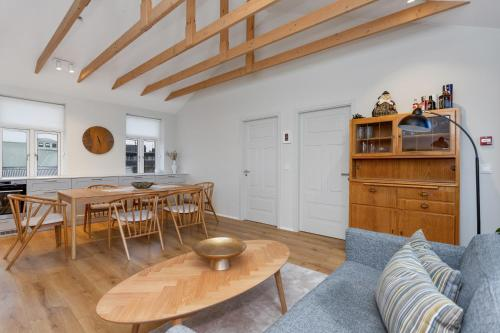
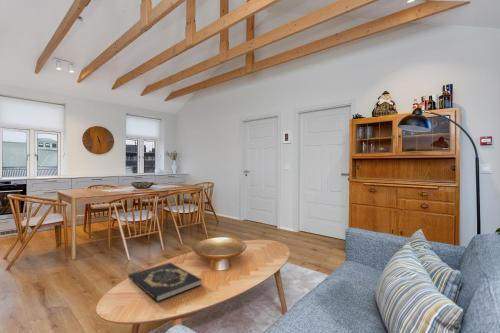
+ book [127,262,203,302]
